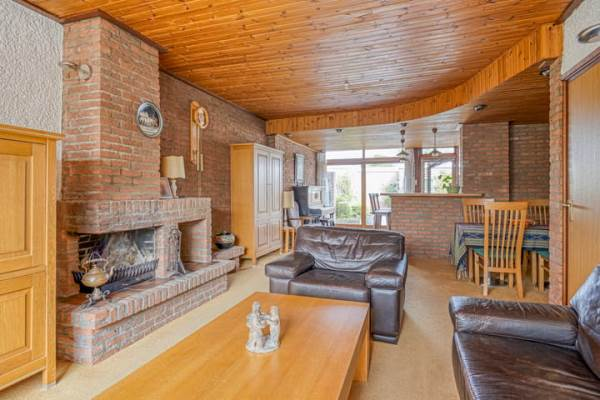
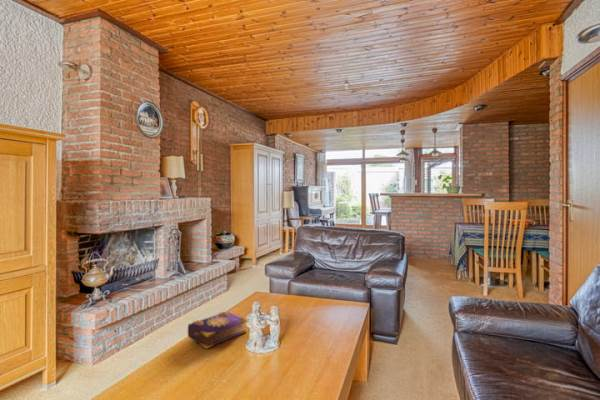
+ book [187,310,248,350]
